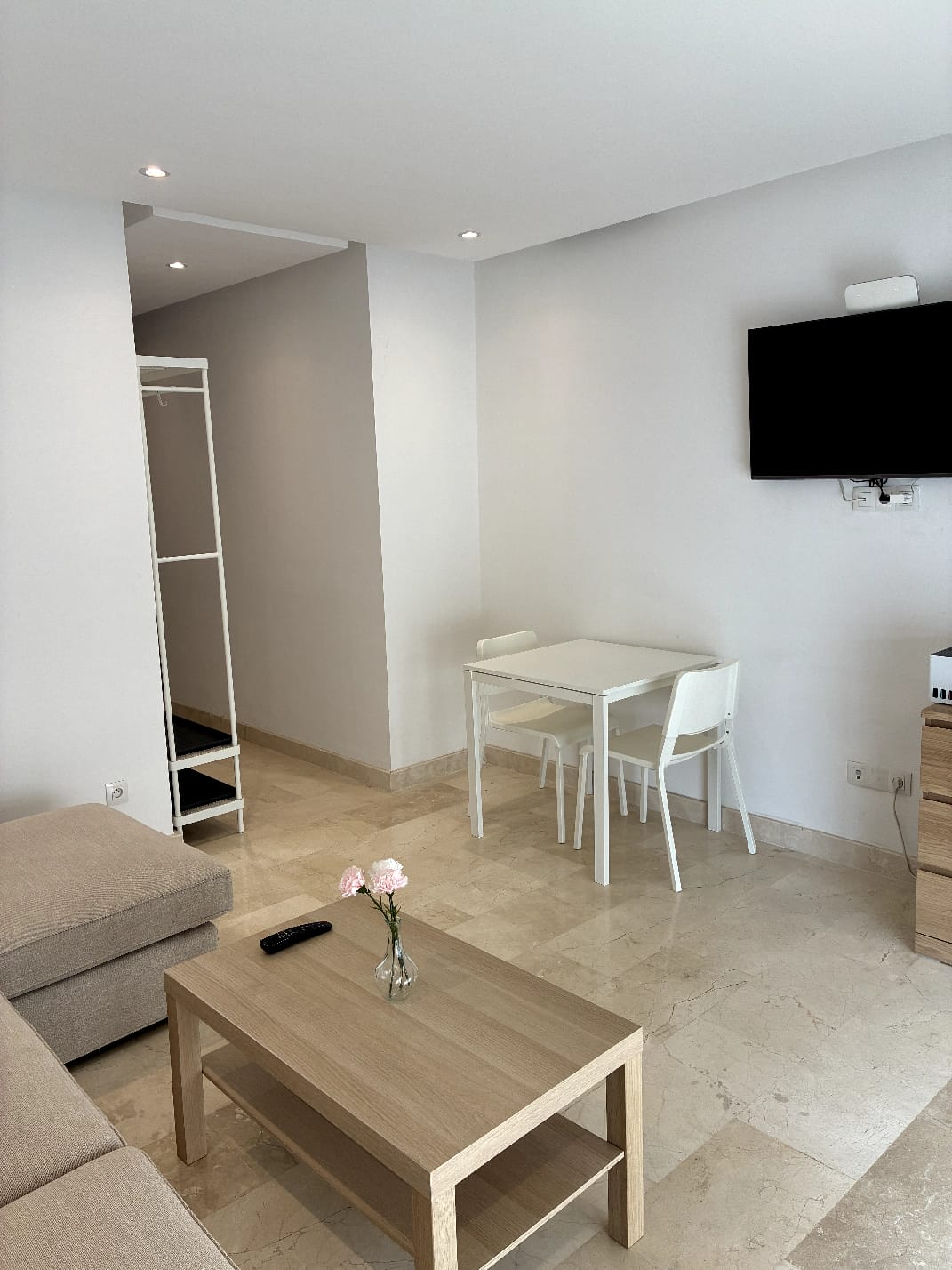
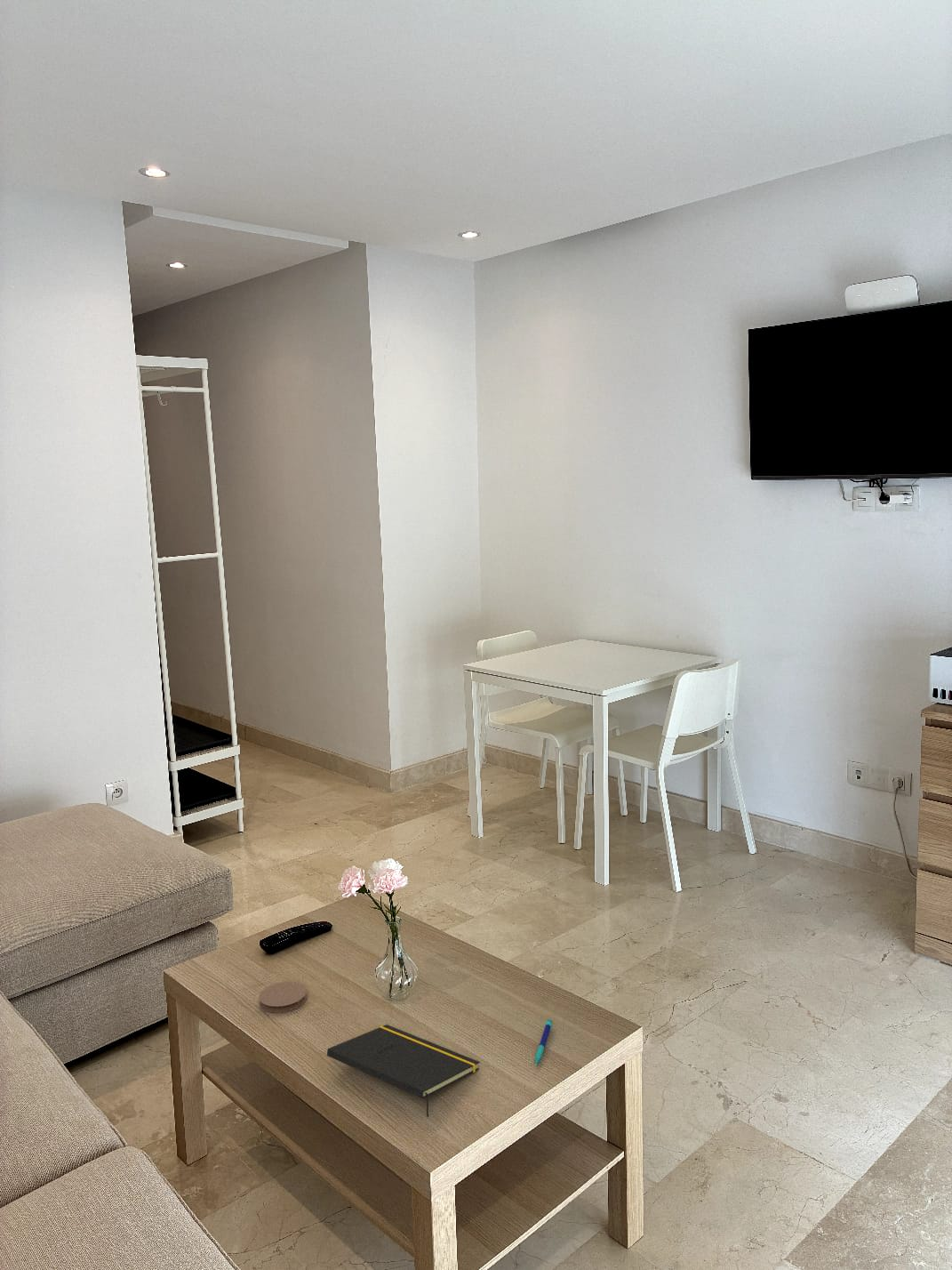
+ notepad [326,1024,481,1118]
+ pen [534,1018,553,1066]
+ coaster [258,981,308,1014]
